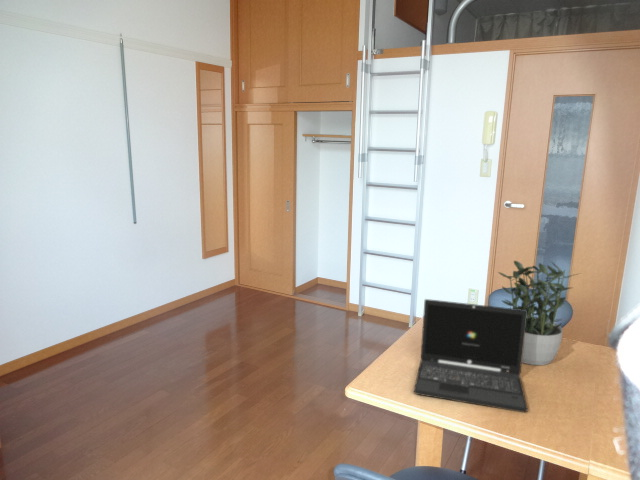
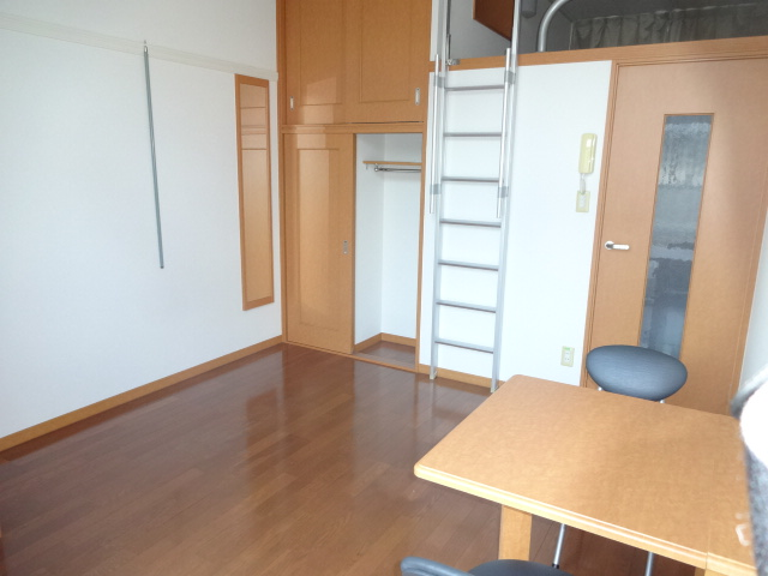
- potted plant [497,260,581,366]
- laptop [413,298,529,413]
